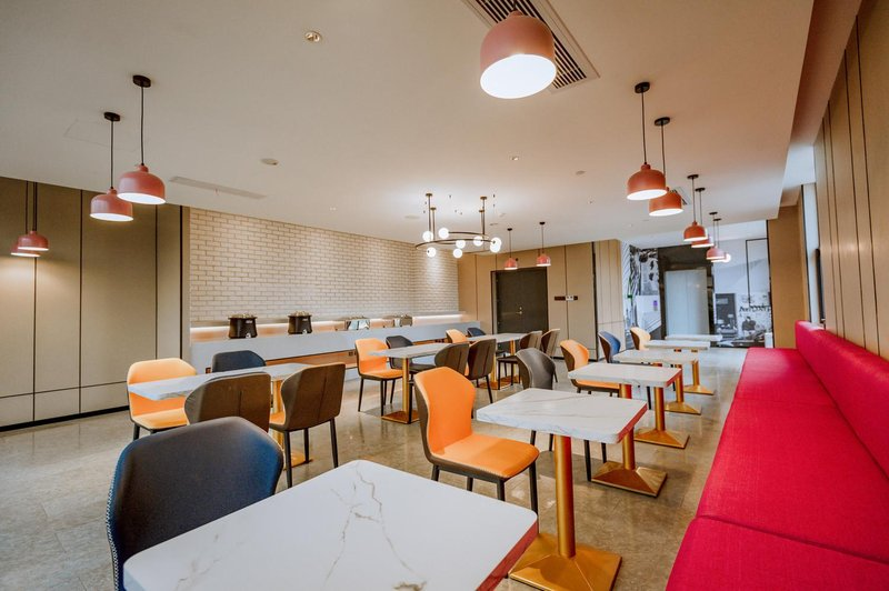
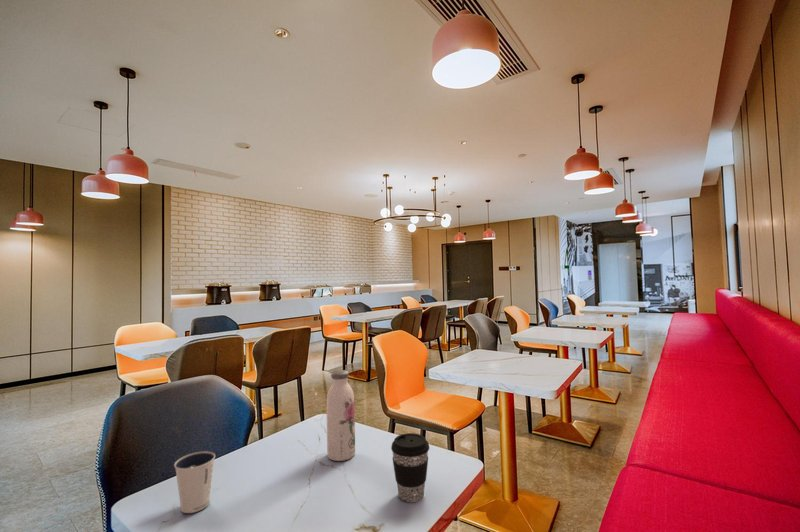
+ water bottle [326,369,356,462]
+ dixie cup [173,450,216,514]
+ coffee cup [390,432,430,503]
